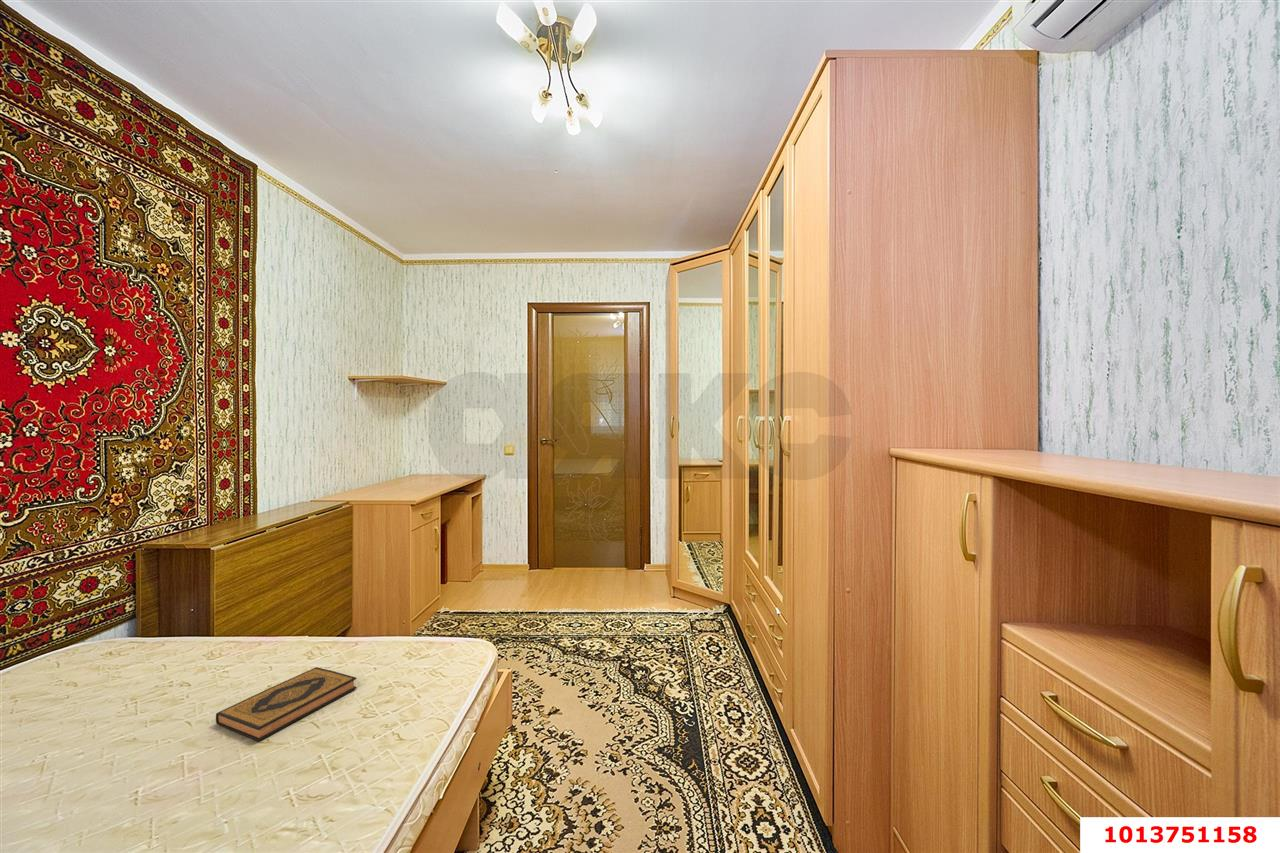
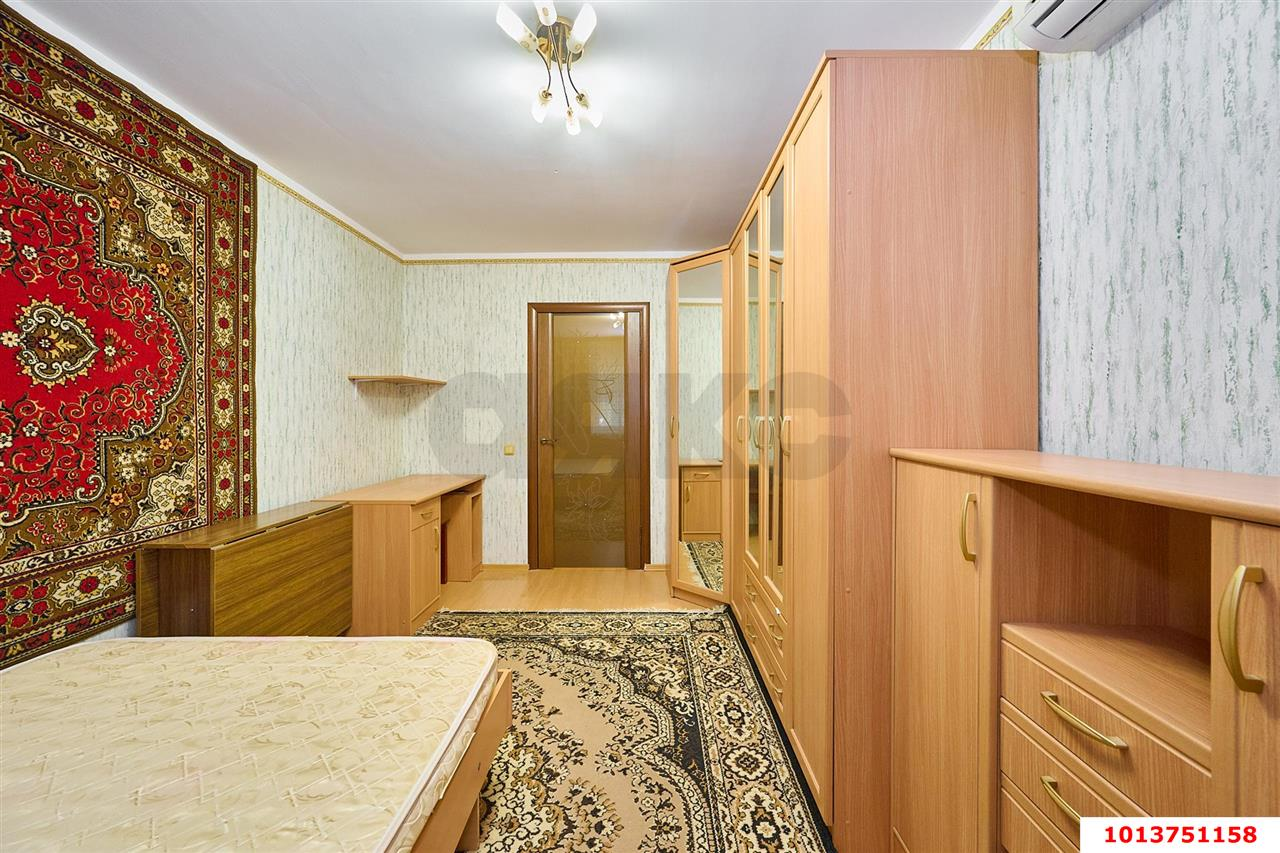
- hardback book [215,666,357,742]
